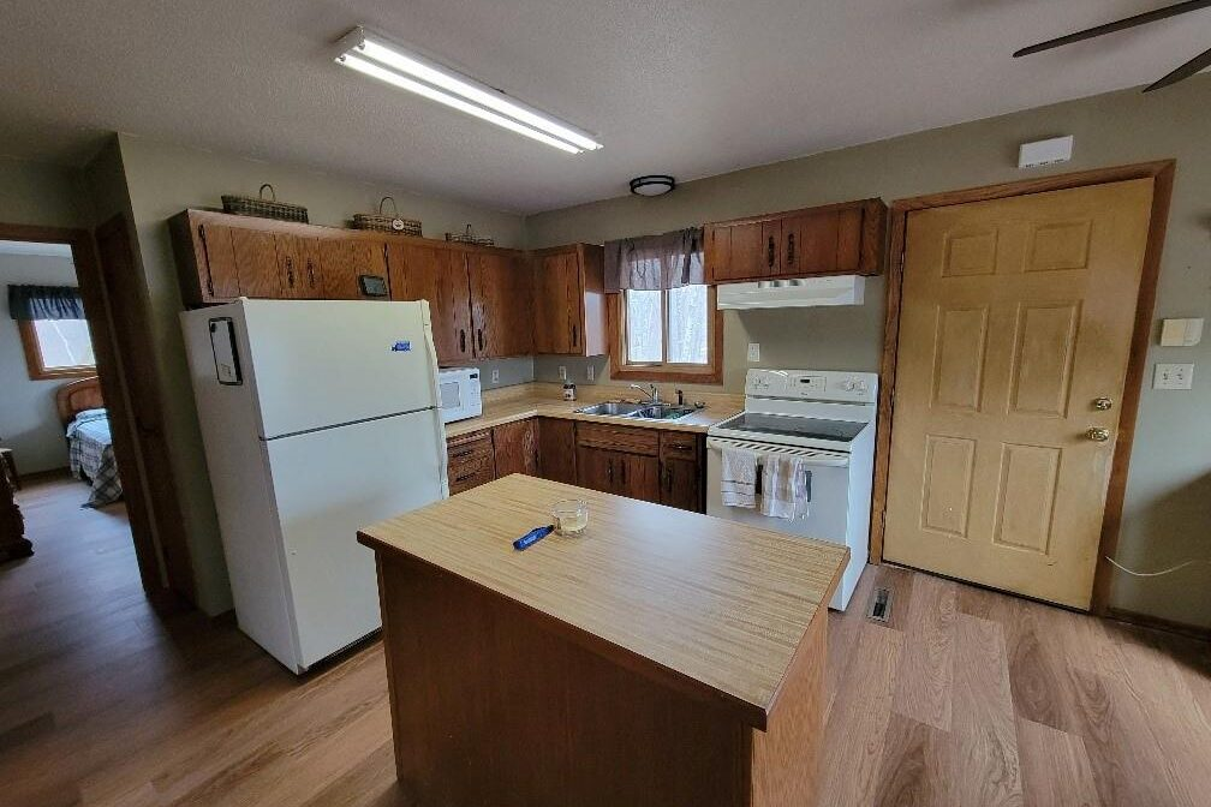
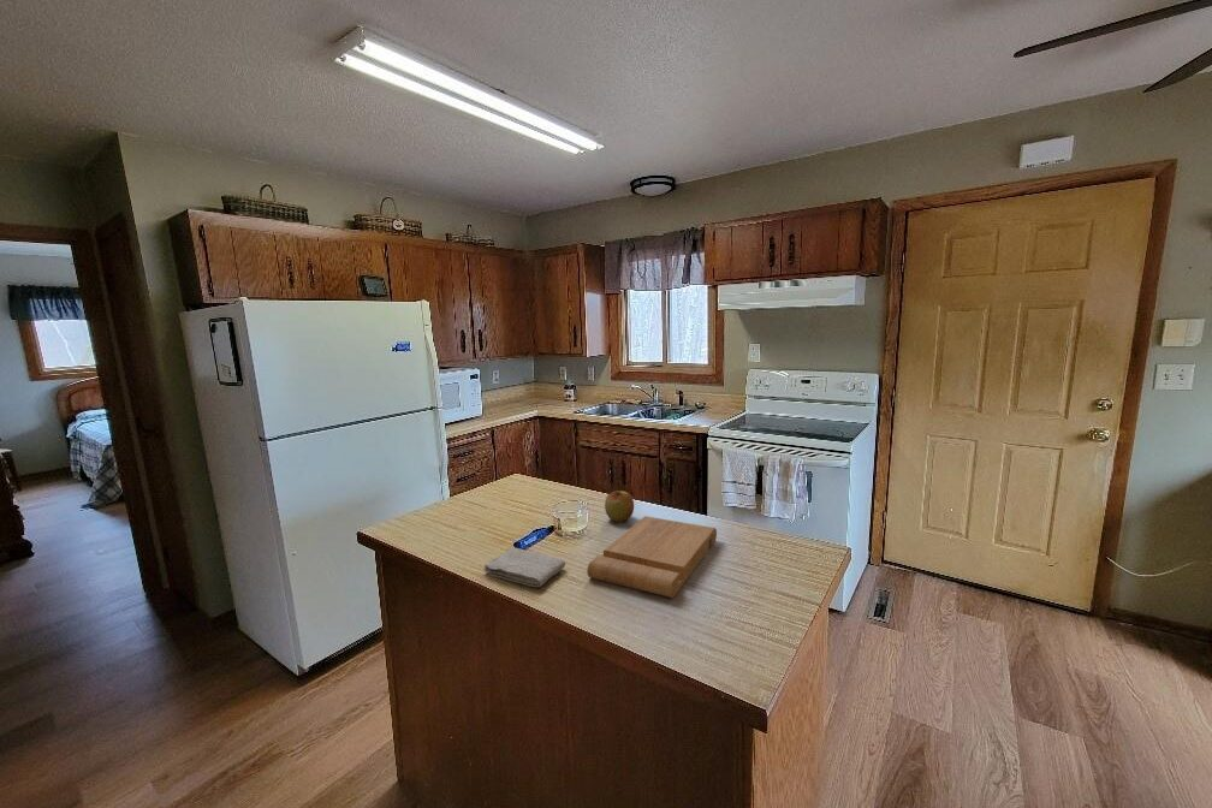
+ cutting board [586,515,718,599]
+ apple [604,488,635,523]
+ washcloth [482,547,566,588]
